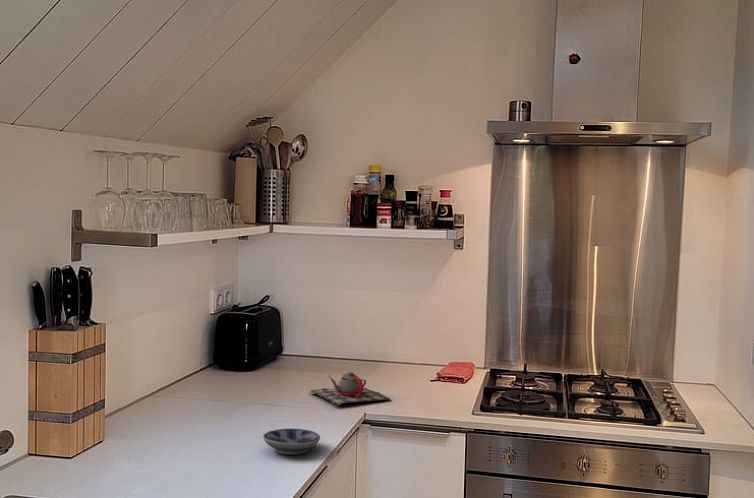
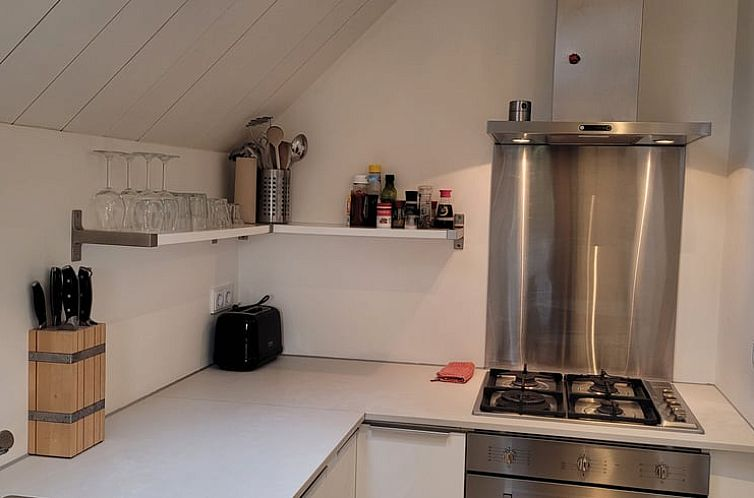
- teapot [308,371,392,407]
- bowl [262,428,321,456]
